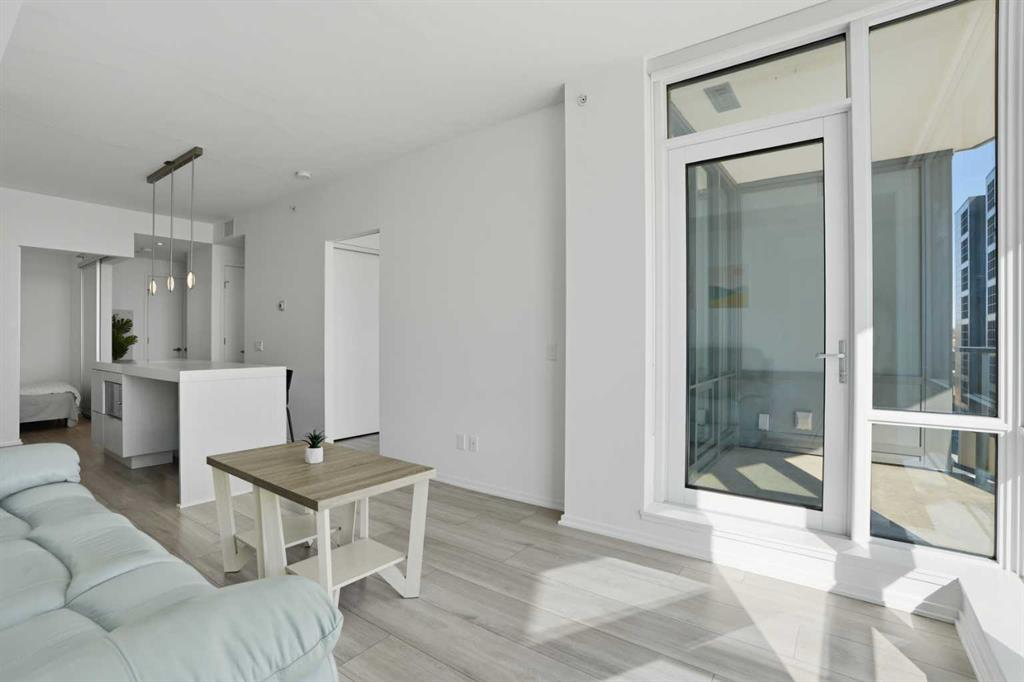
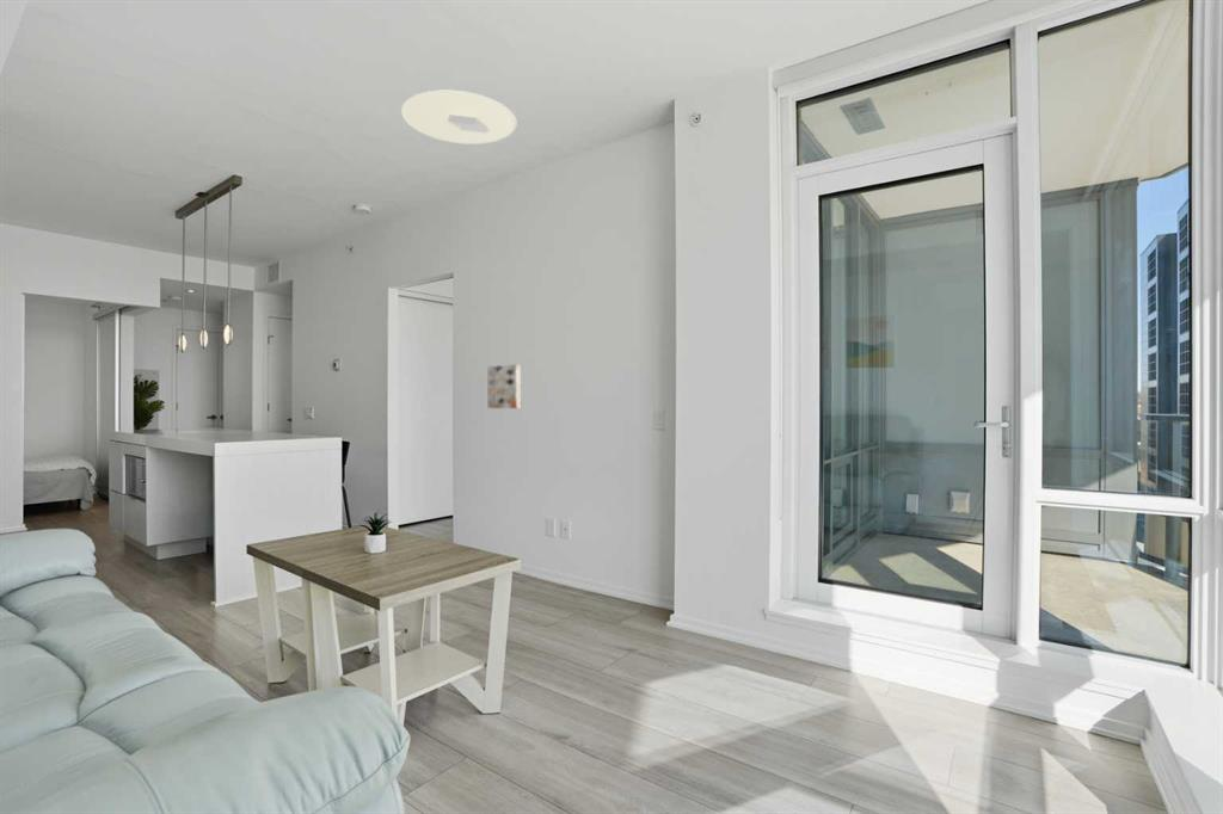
+ ceiling light [400,90,518,146]
+ wall art [486,364,521,409]
